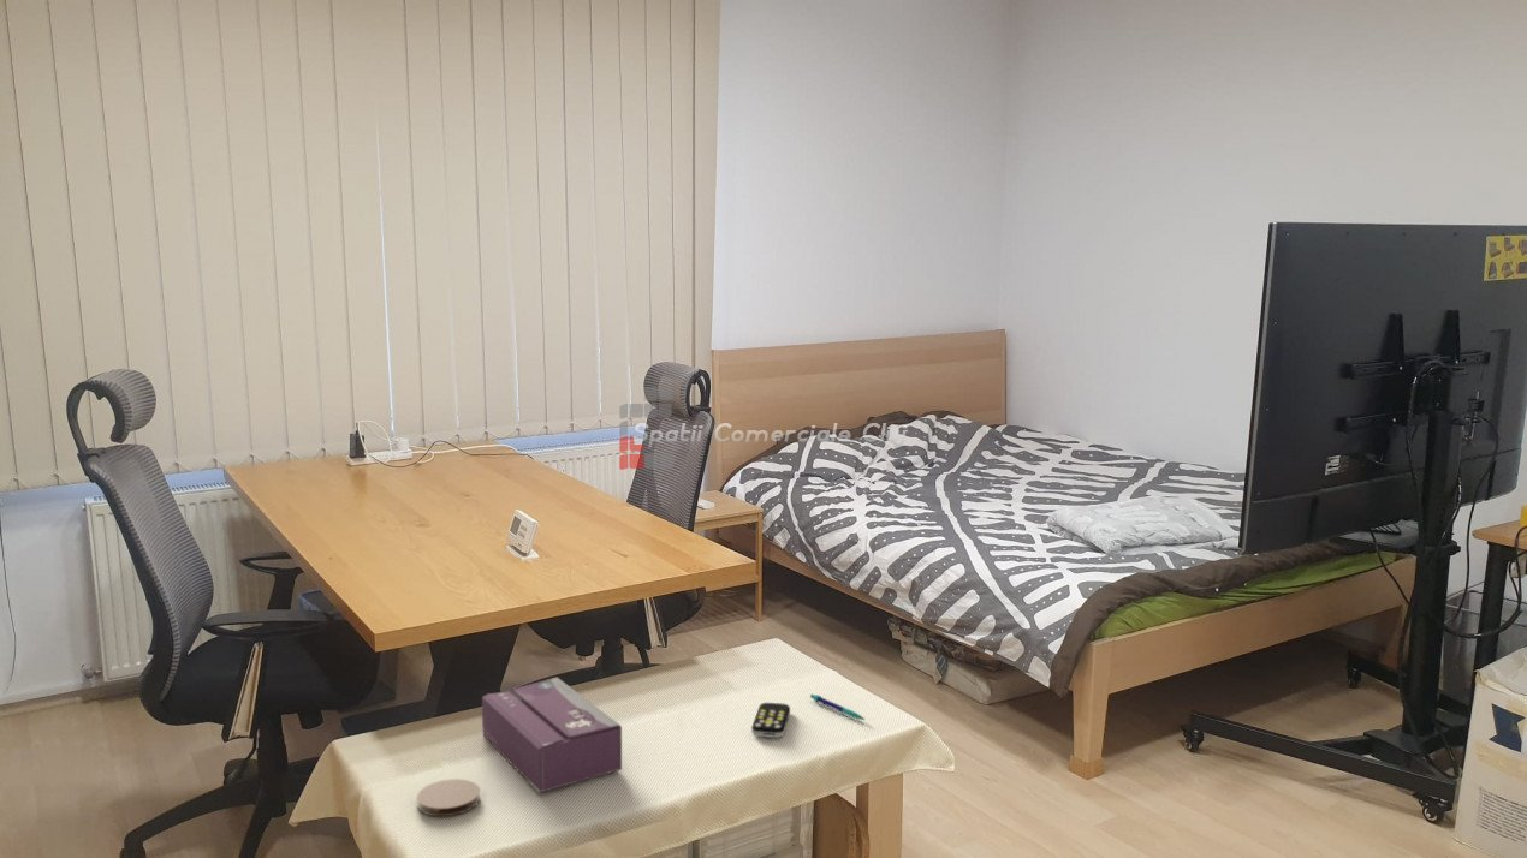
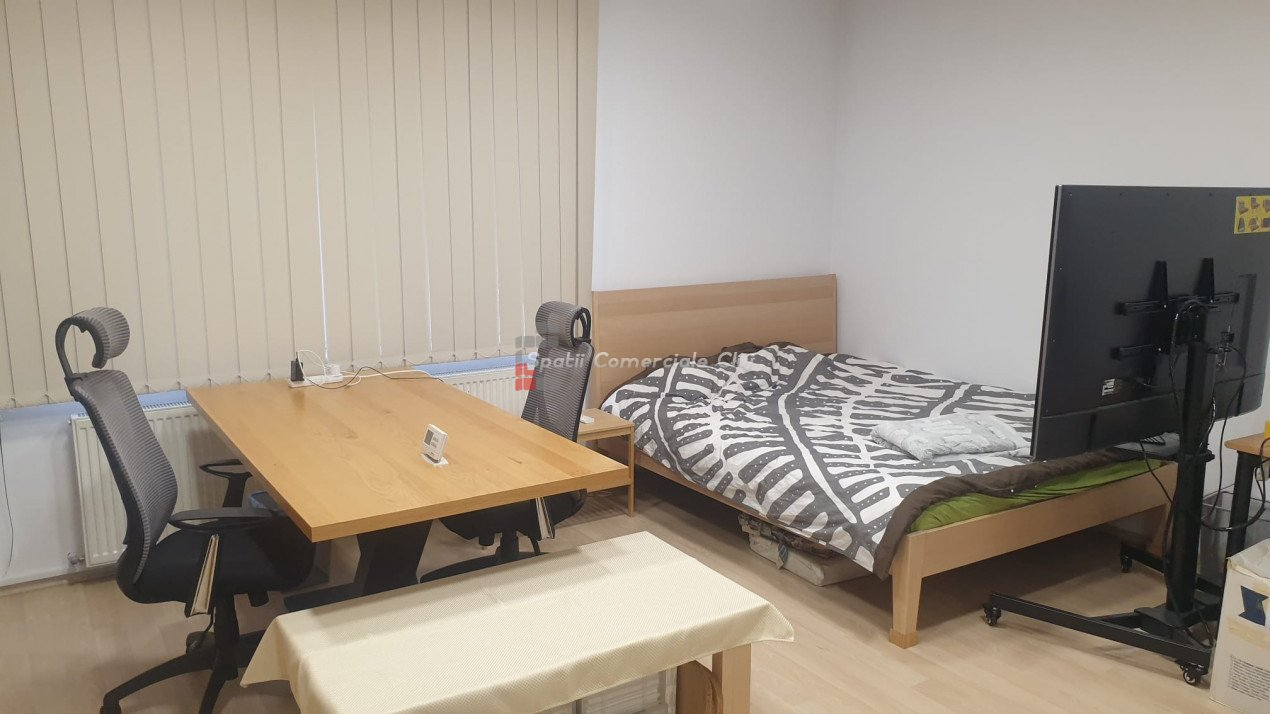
- coaster [416,777,481,817]
- remote control [750,702,791,739]
- pen [809,692,866,721]
- tissue box [481,677,623,793]
